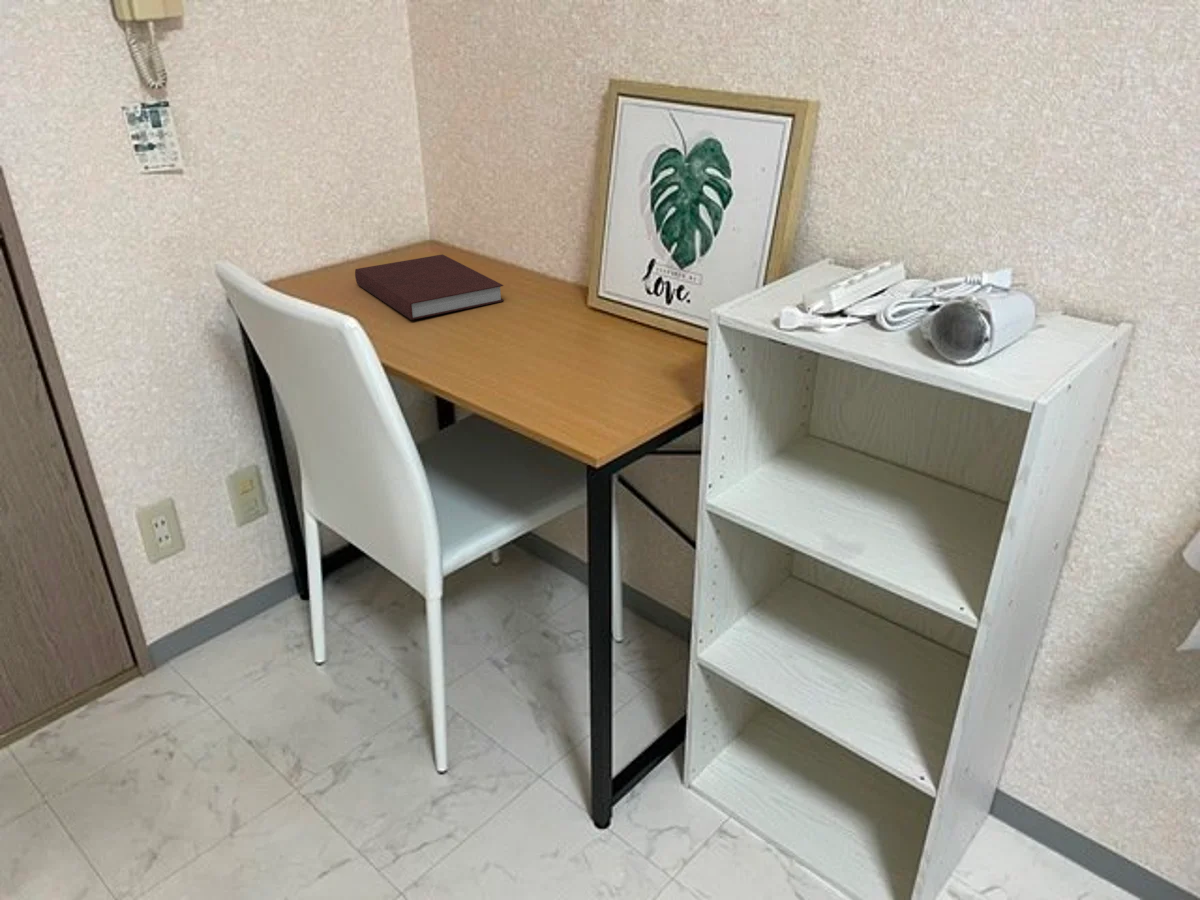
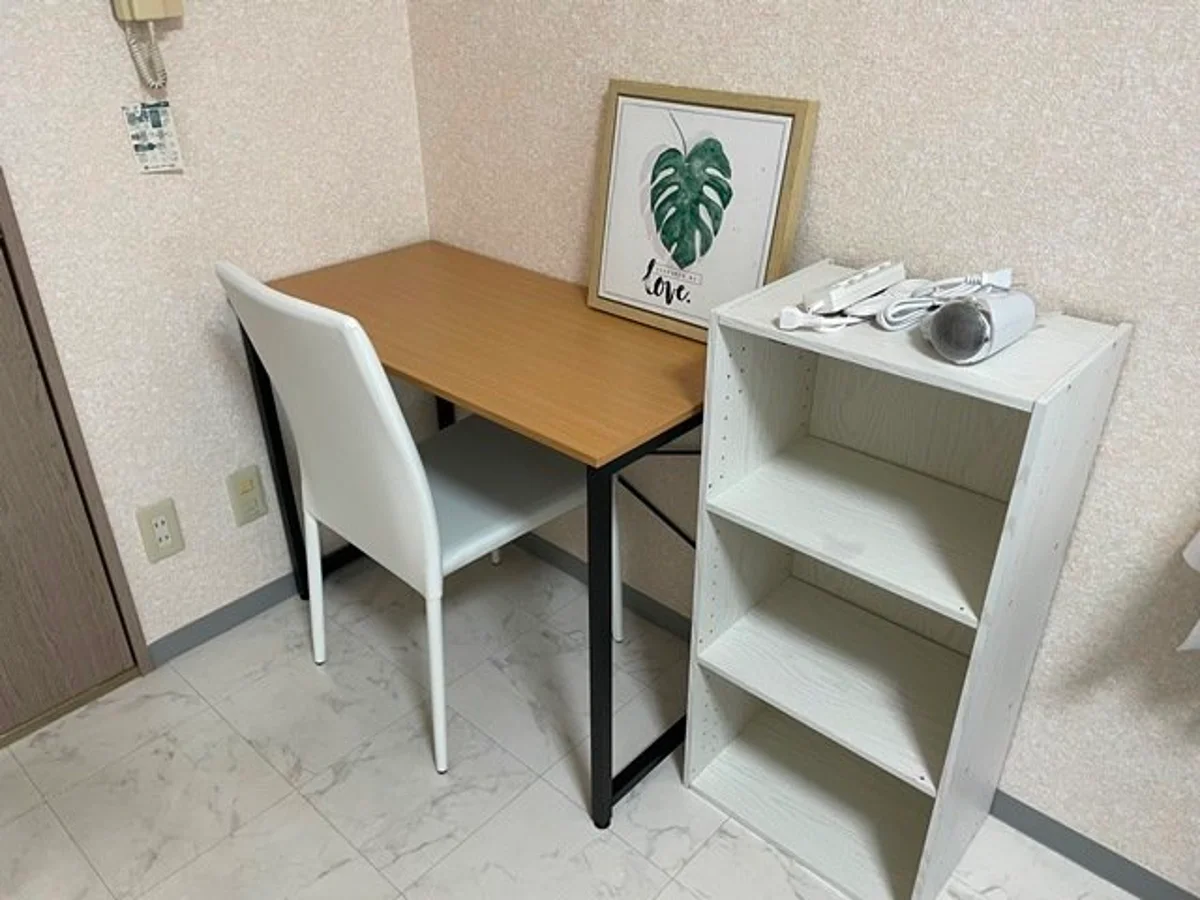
- notebook [354,253,505,321]
